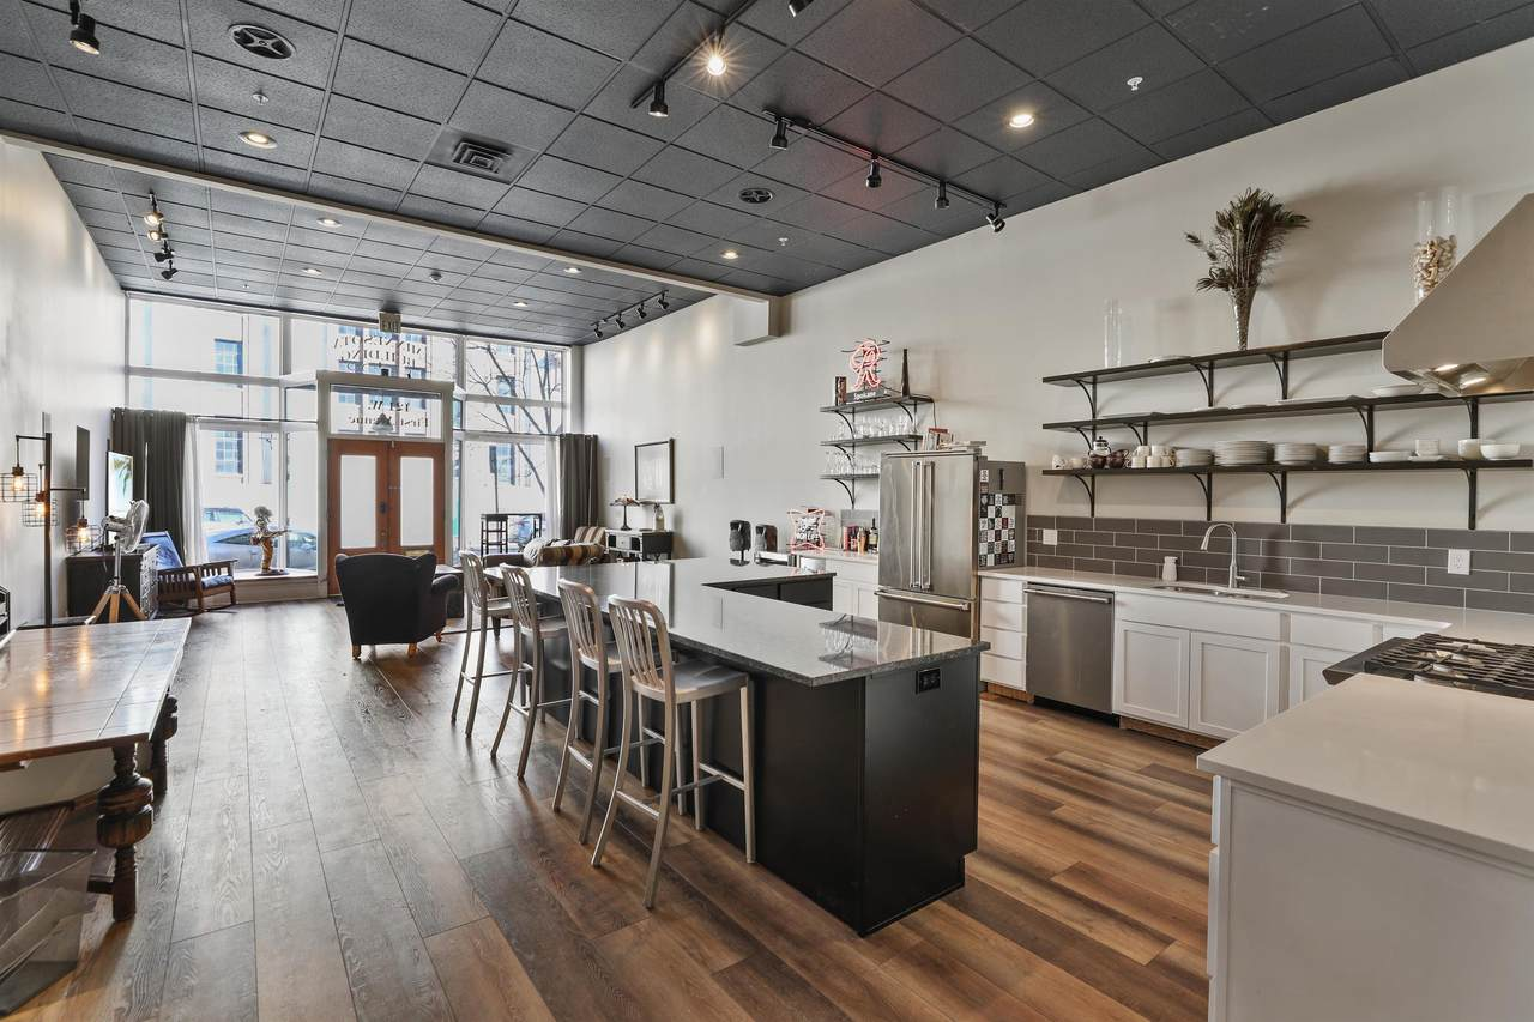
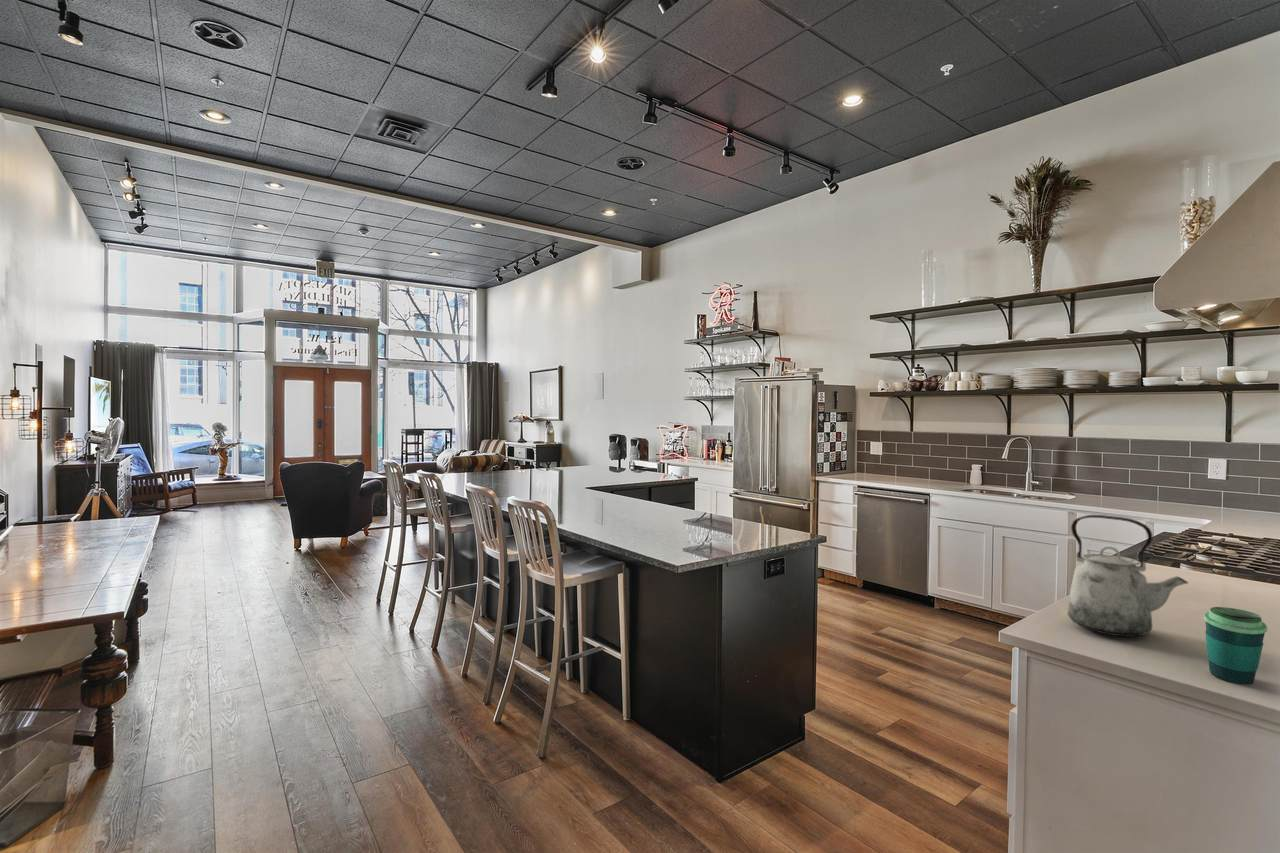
+ cup [1203,606,1268,685]
+ kettle [1067,514,1189,638]
